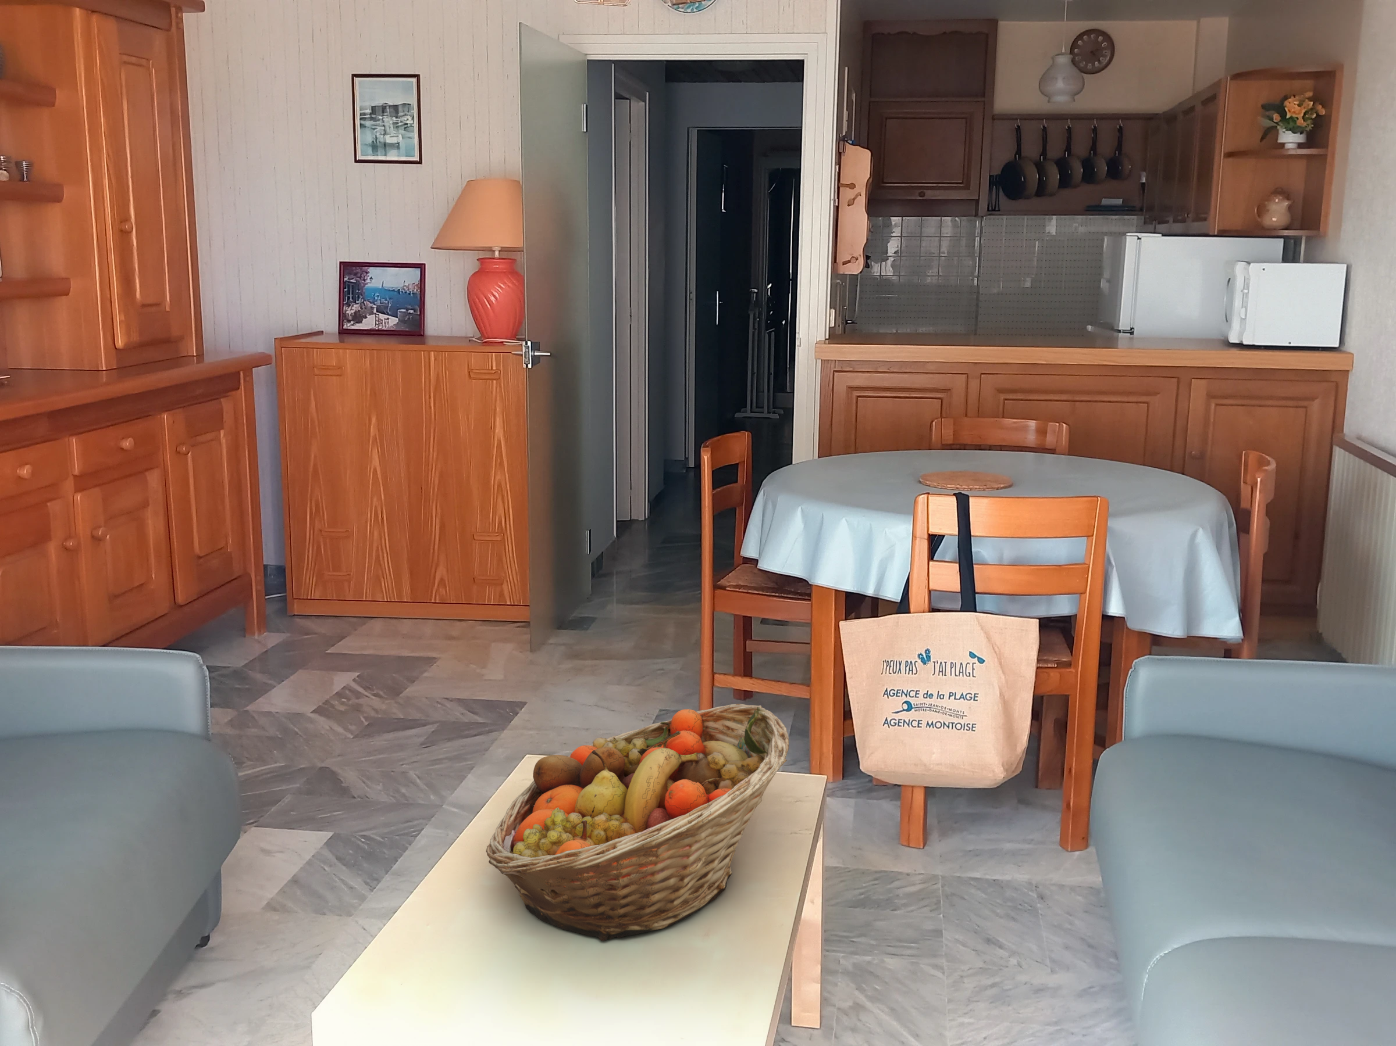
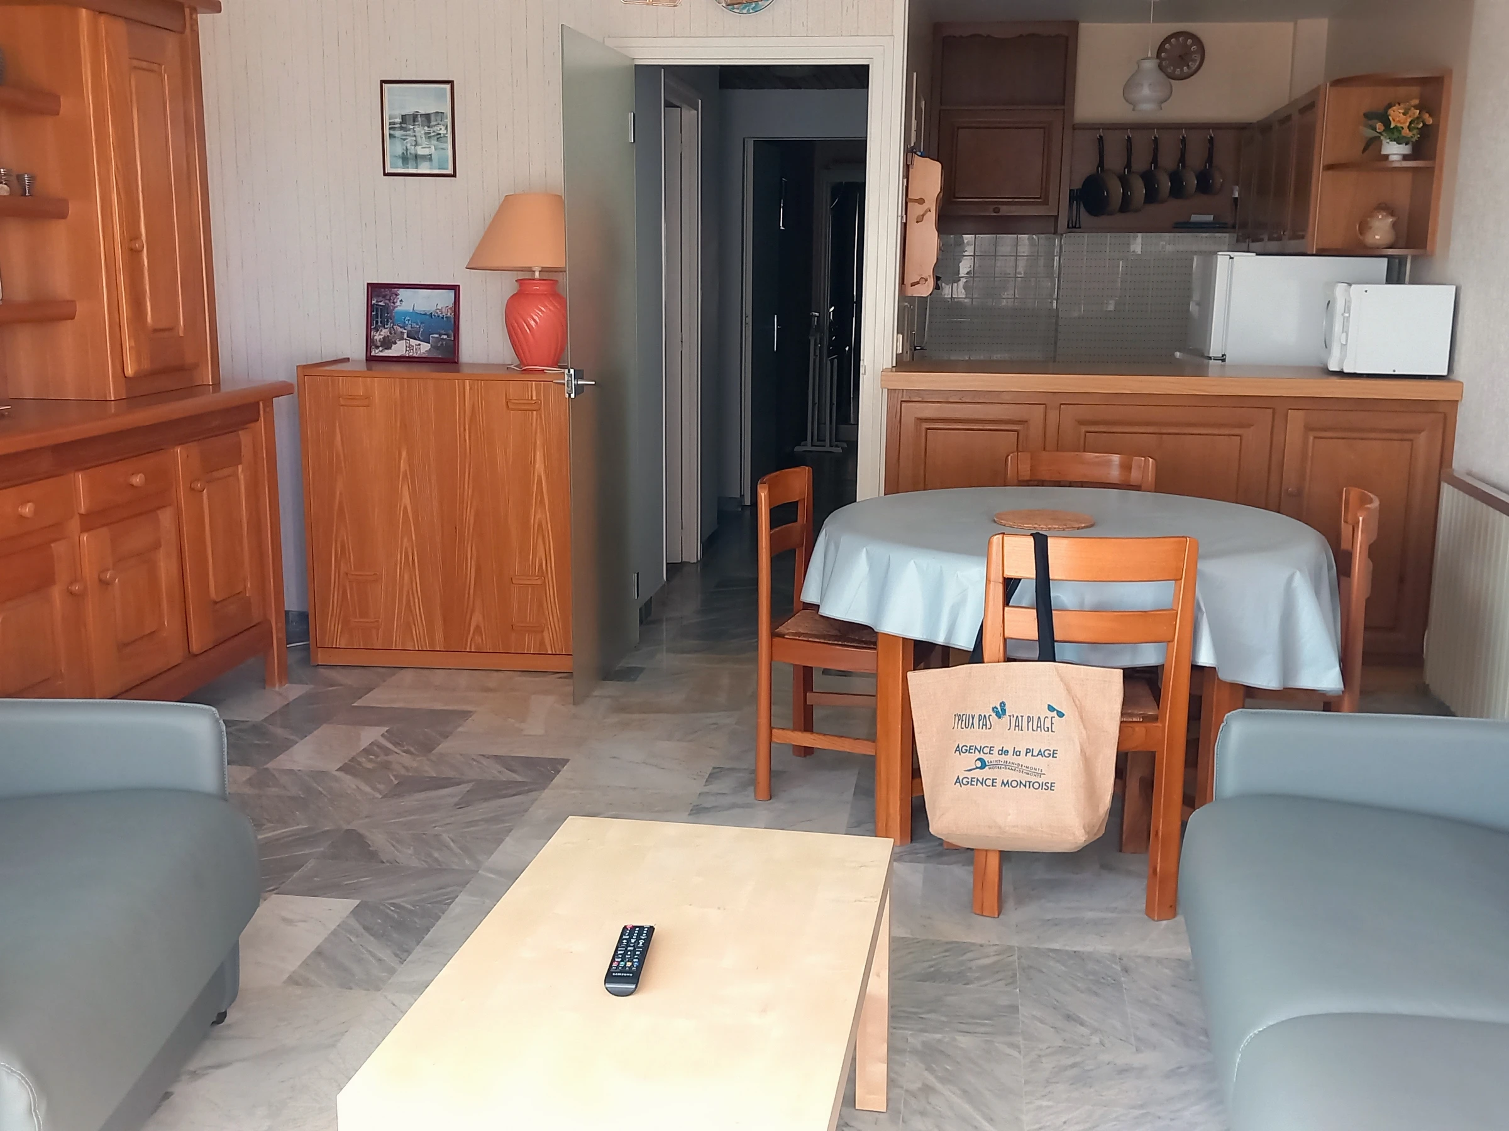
- fruit basket [486,703,789,942]
